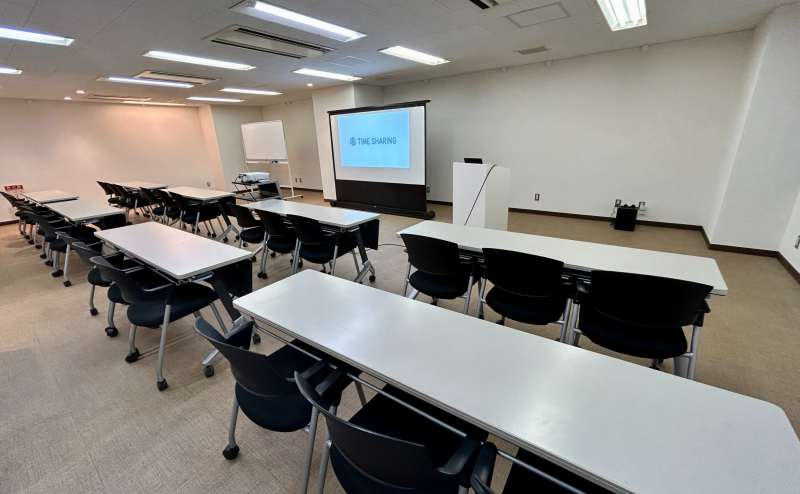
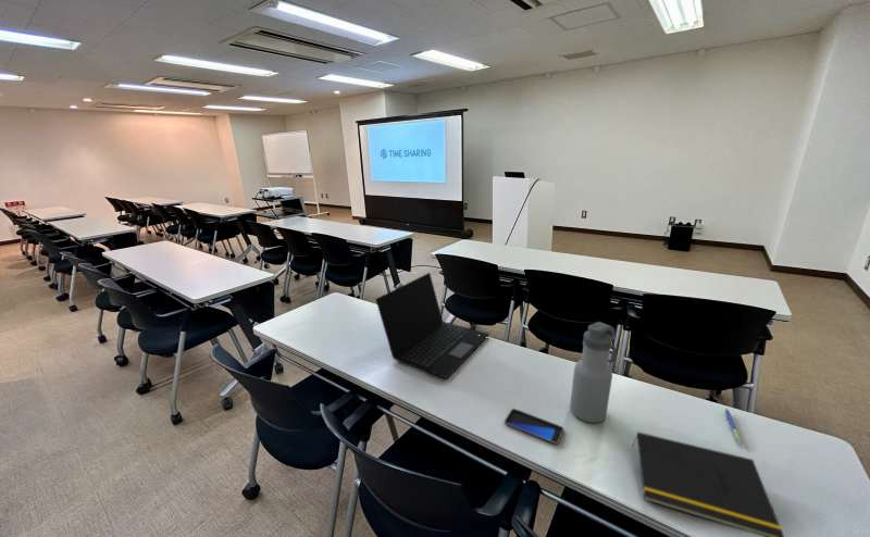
+ smartphone [504,408,564,445]
+ pen [724,408,743,447]
+ water bottle [569,321,618,424]
+ notepad [631,430,785,537]
+ laptop [374,272,490,379]
